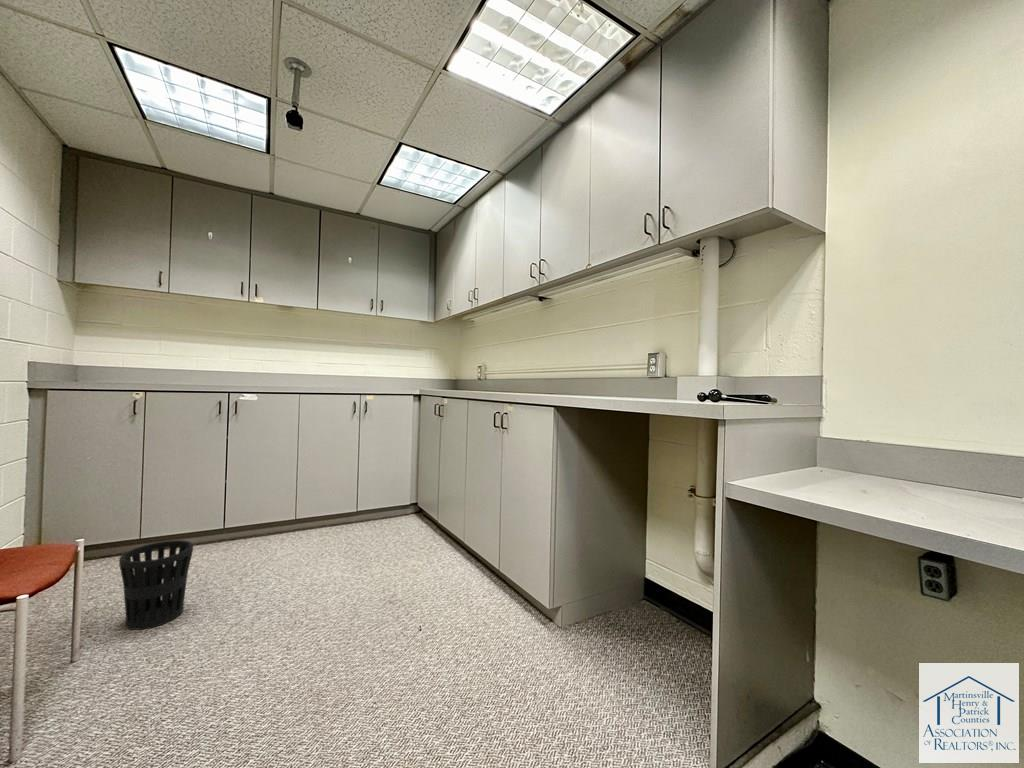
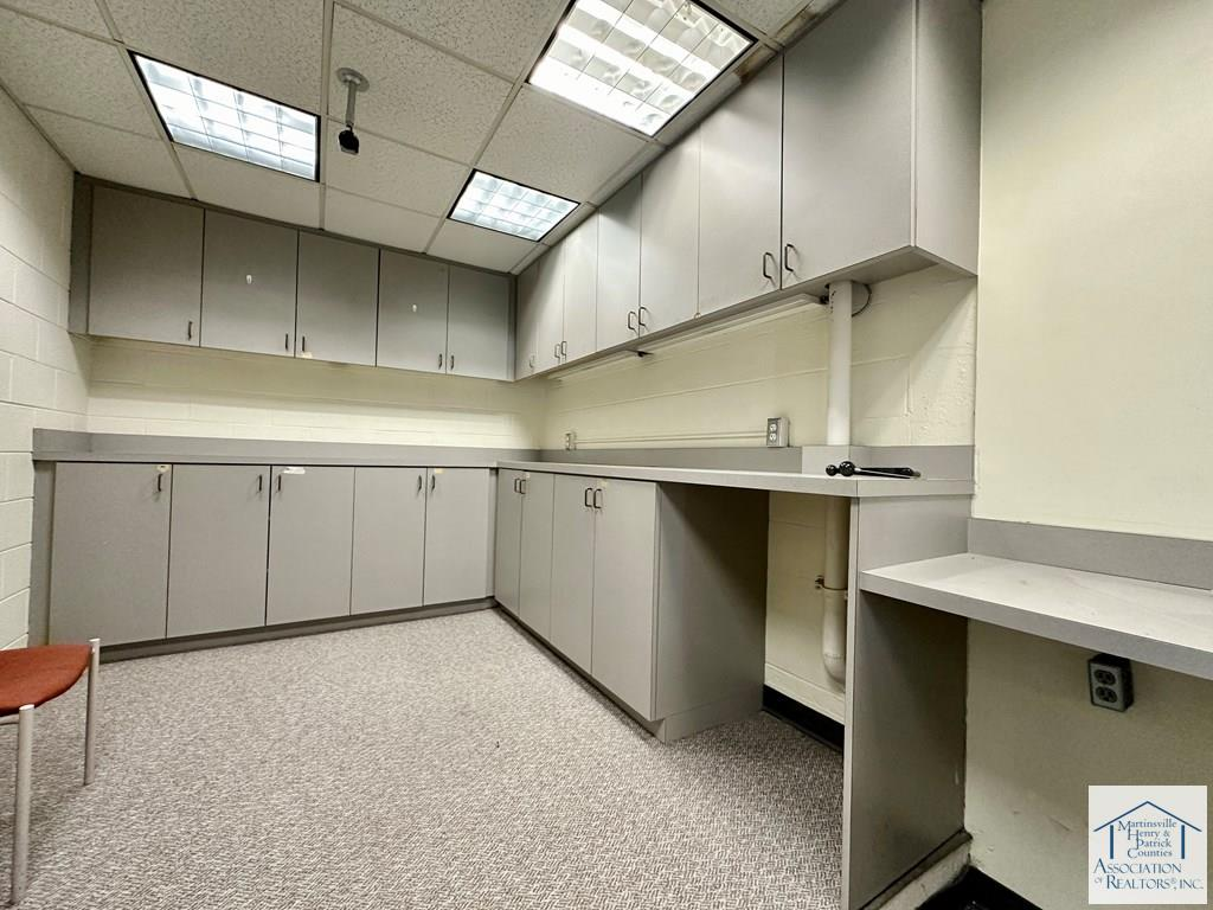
- wastebasket [118,539,194,631]
